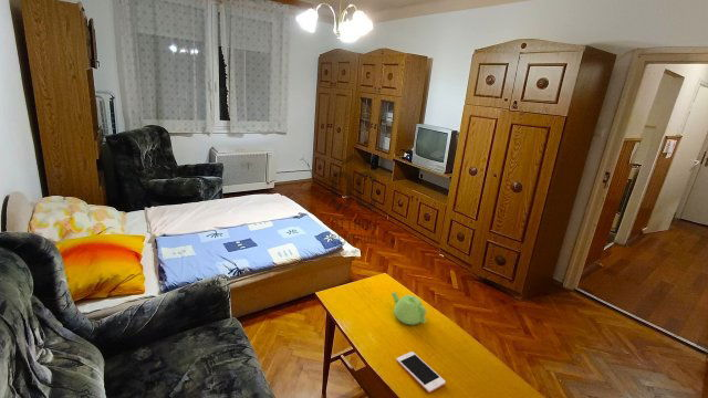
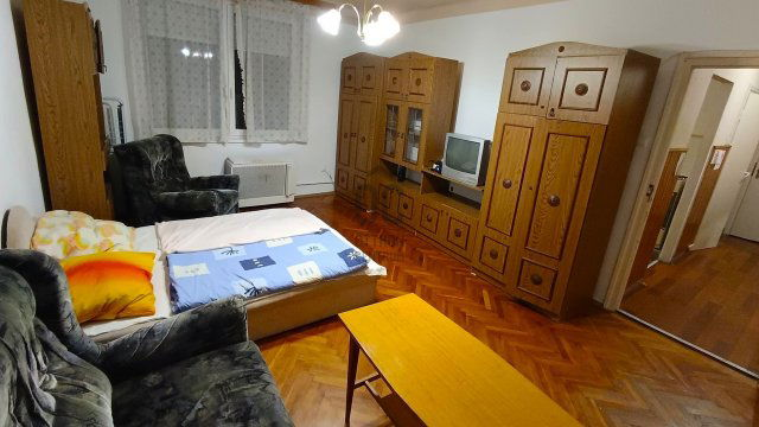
- teapot [391,291,427,326]
- cell phone [395,350,447,394]
